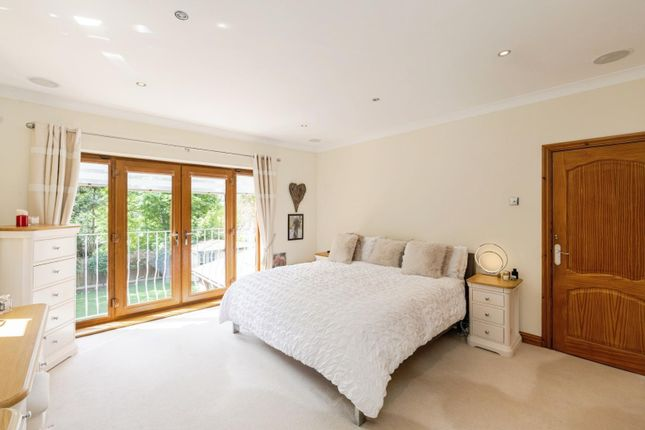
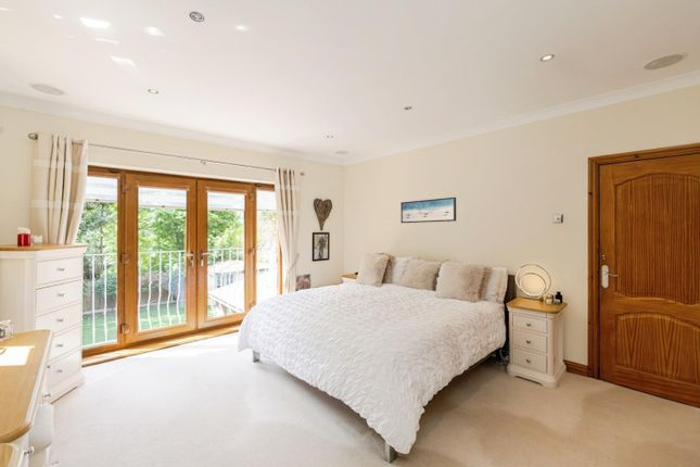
+ wall art [399,197,457,224]
